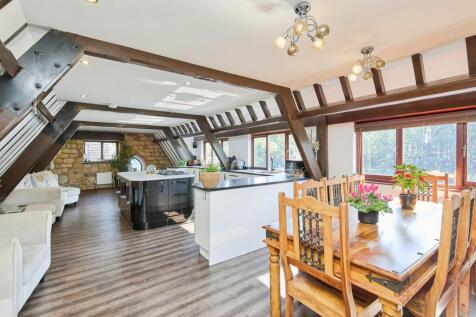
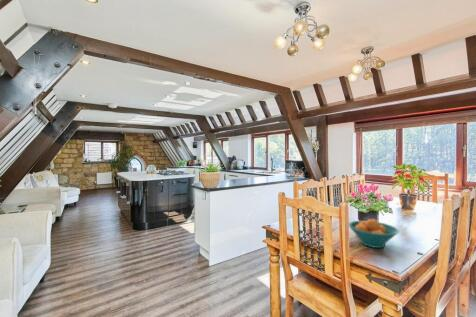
+ fruit bowl [348,218,400,249]
